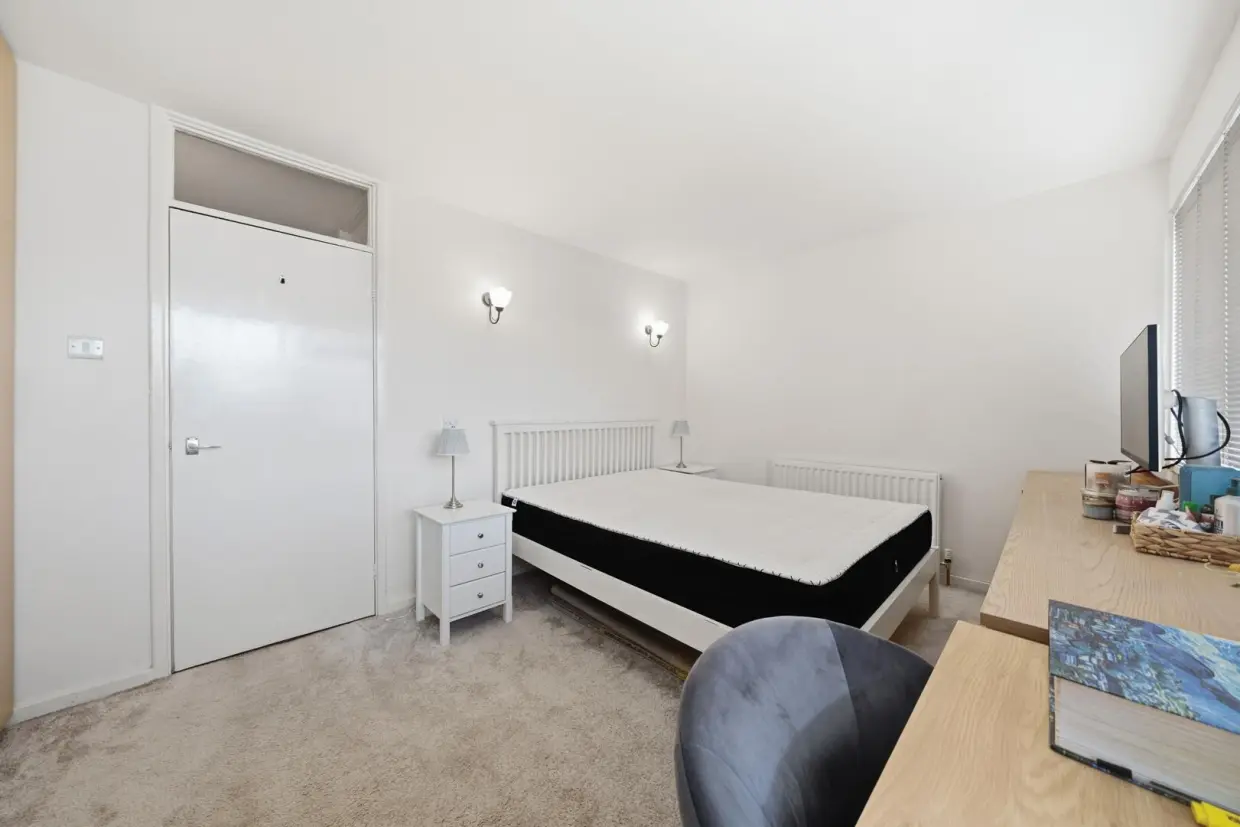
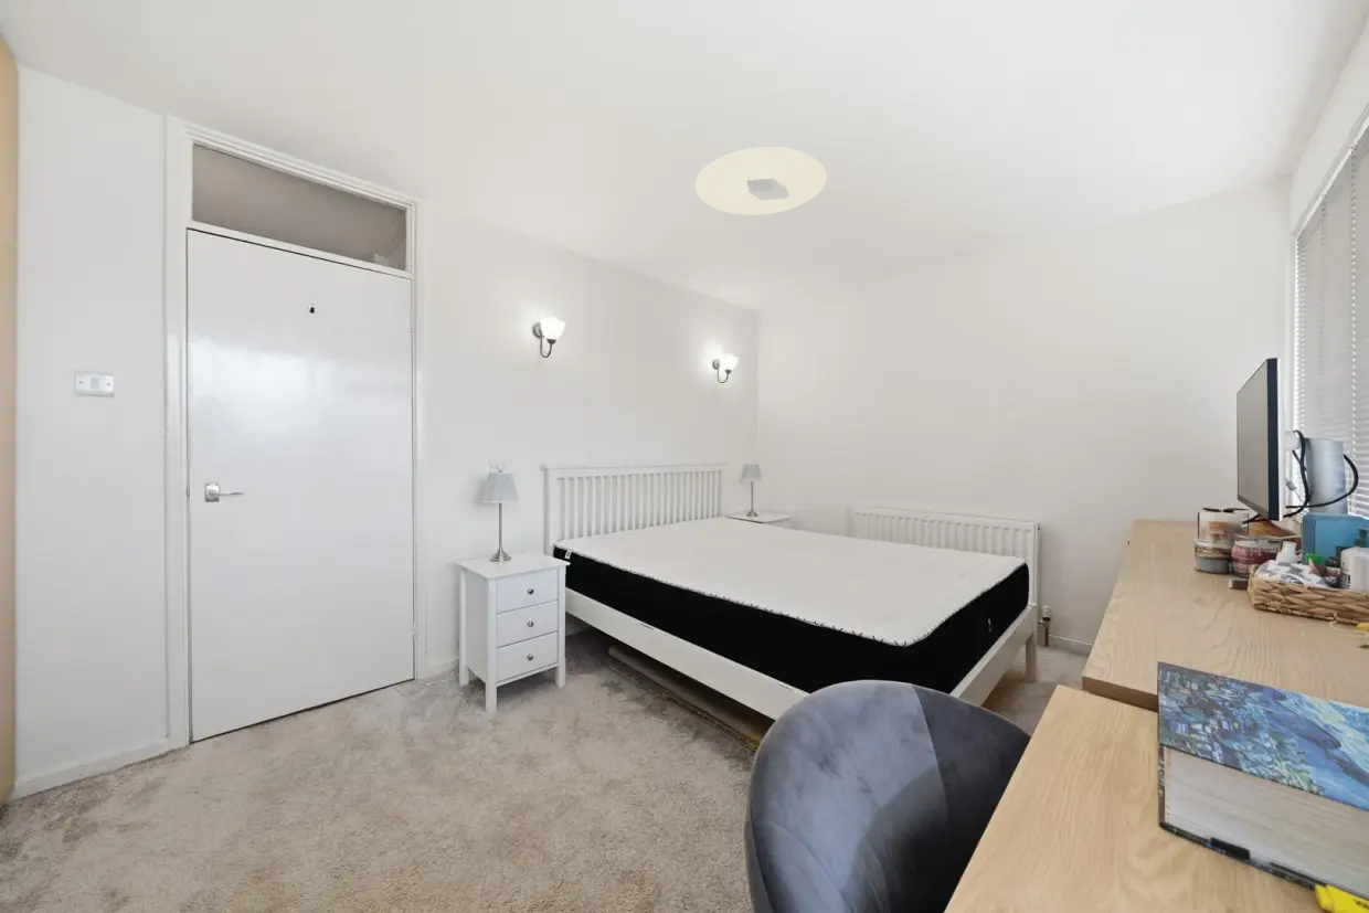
+ ceiling light [694,146,828,216]
